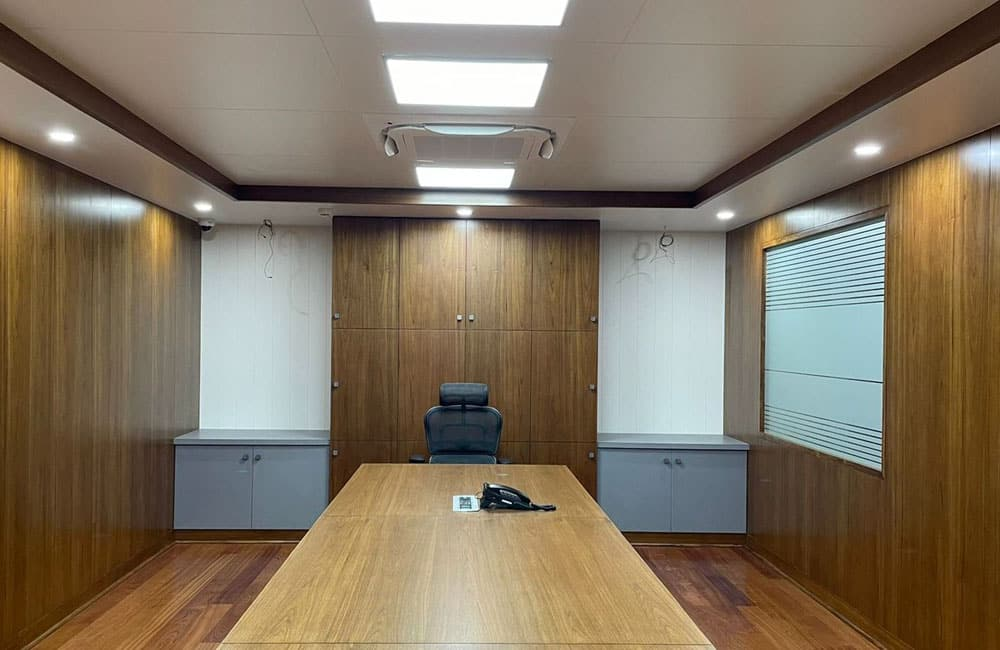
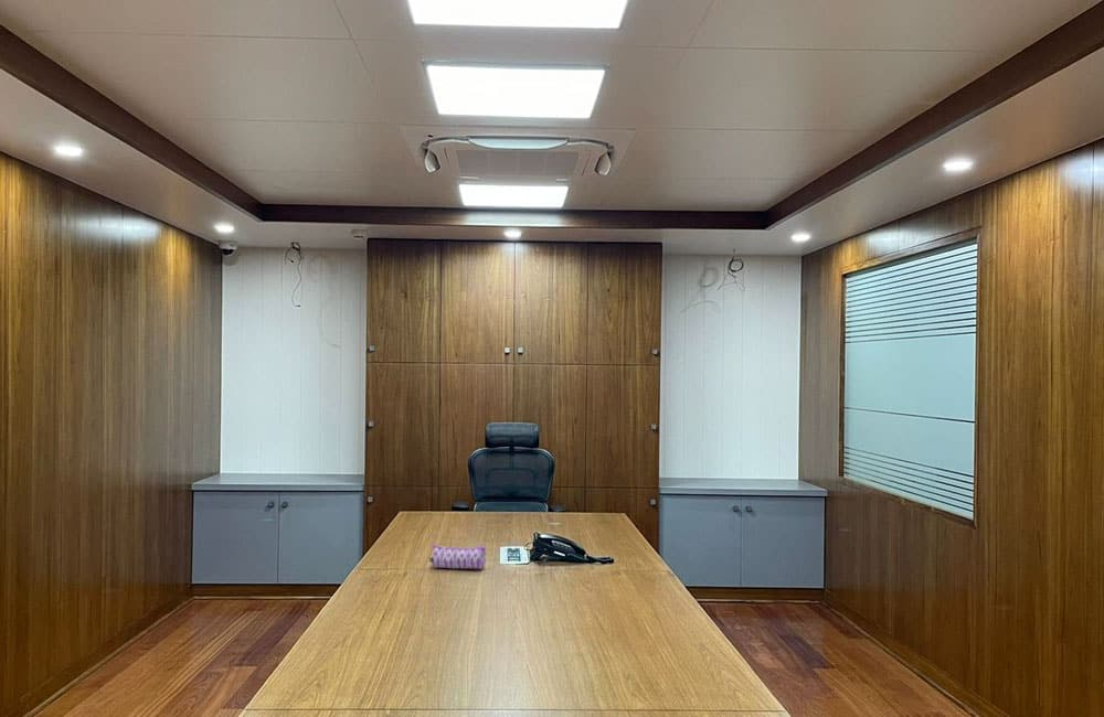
+ pencil case [428,544,487,570]
